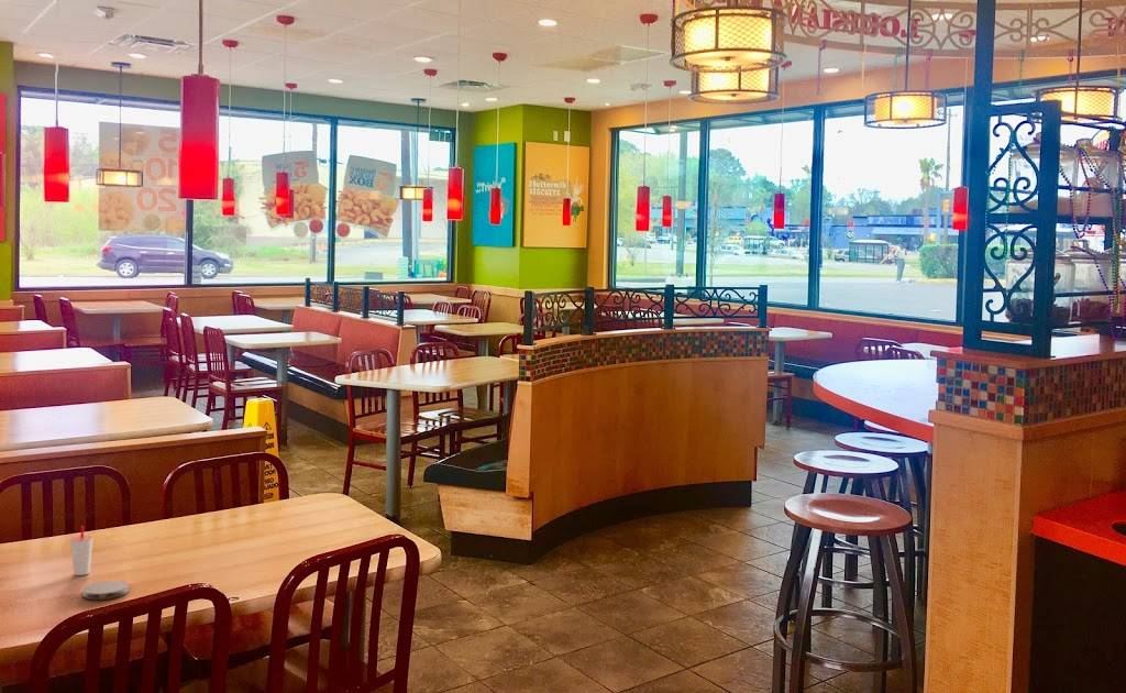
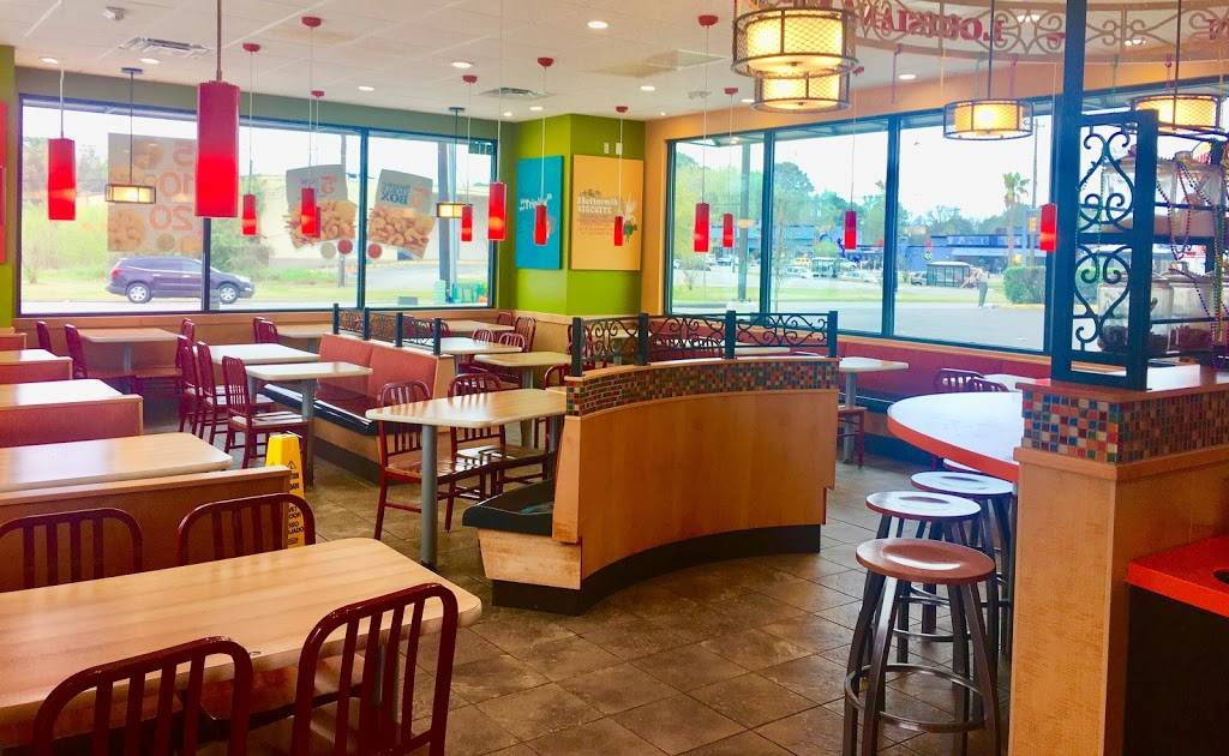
- coaster [81,580,130,601]
- cup [68,525,95,576]
